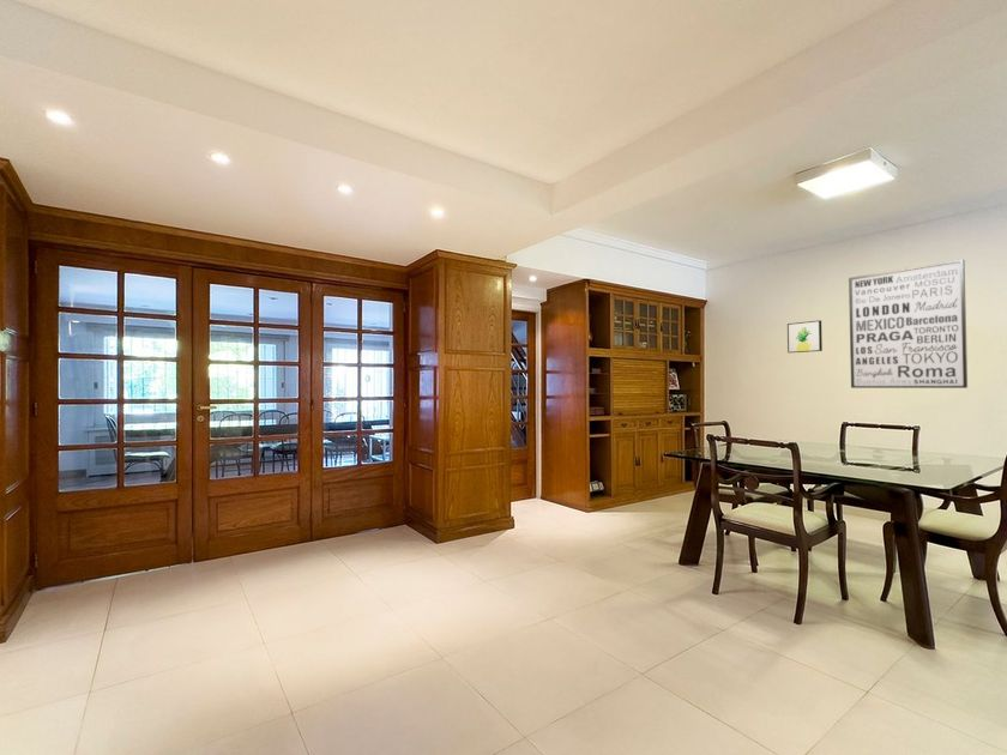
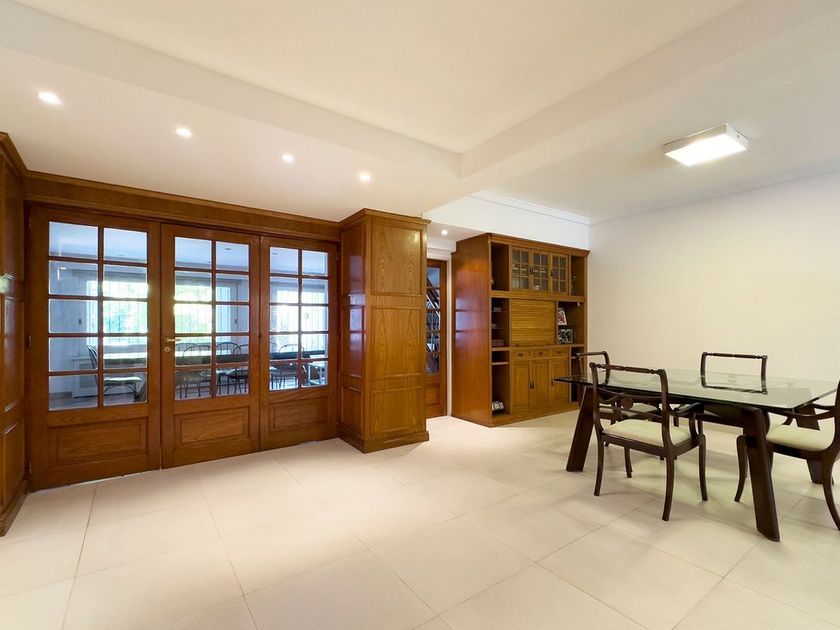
- wall art [848,258,969,389]
- wall art [786,319,824,354]
